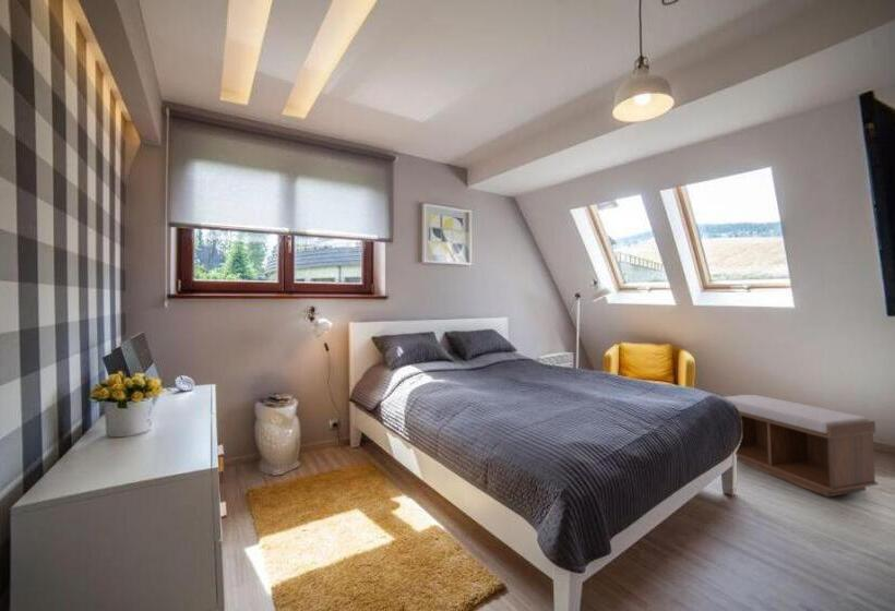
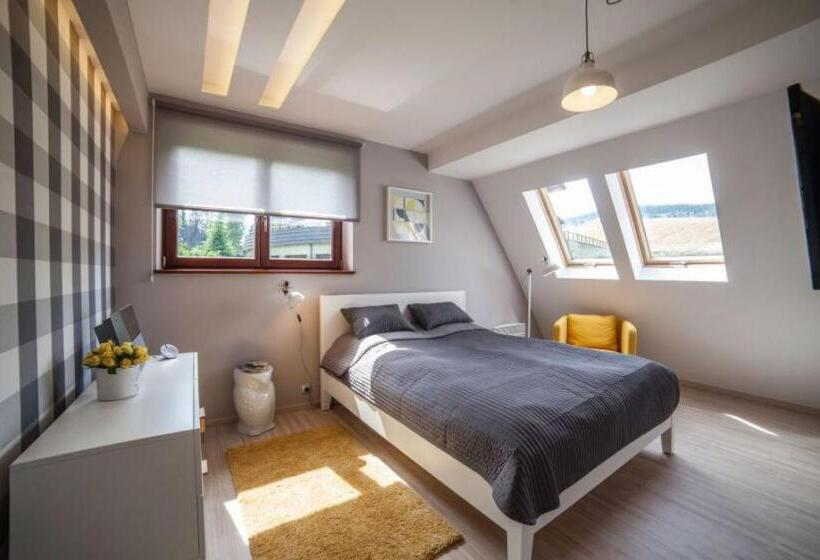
- bench [723,394,879,499]
